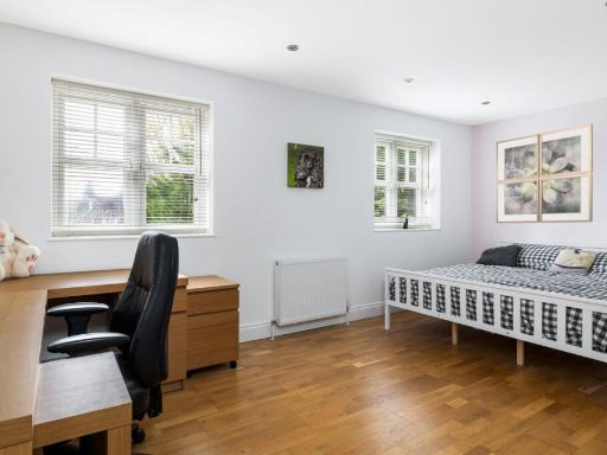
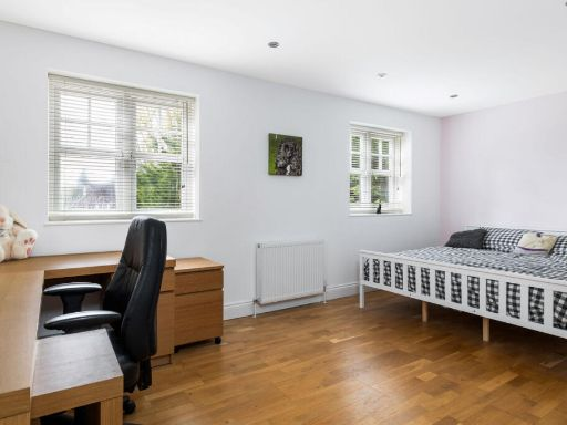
- wall art [496,122,594,224]
